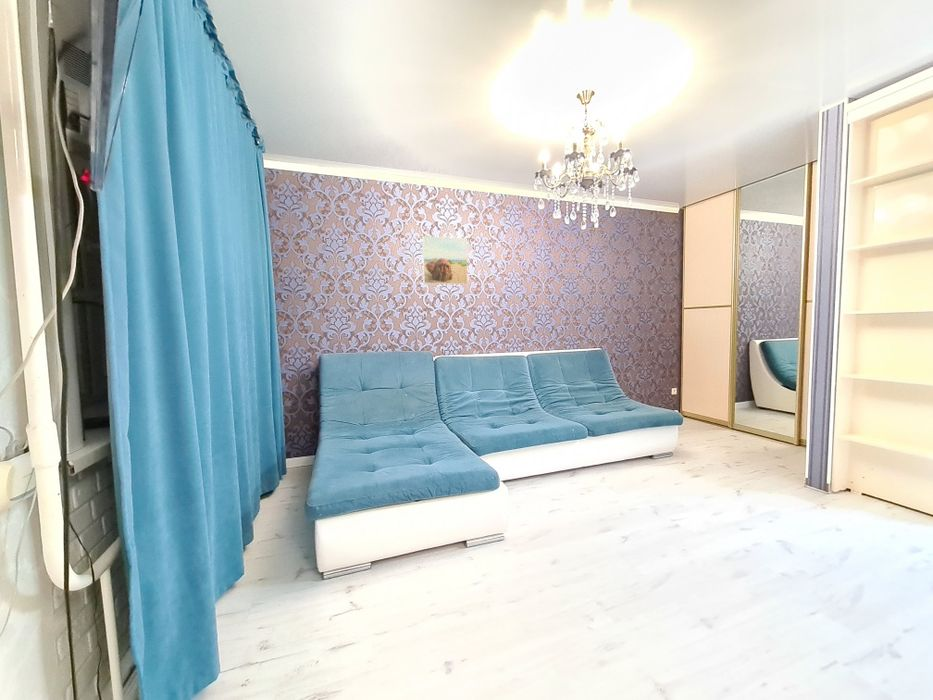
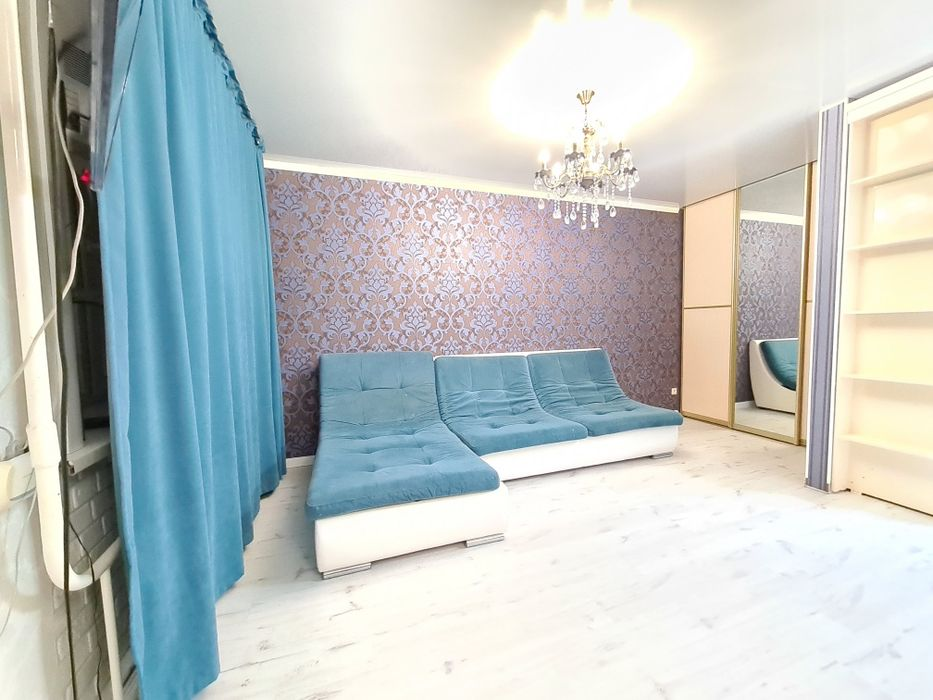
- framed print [421,235,469,285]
